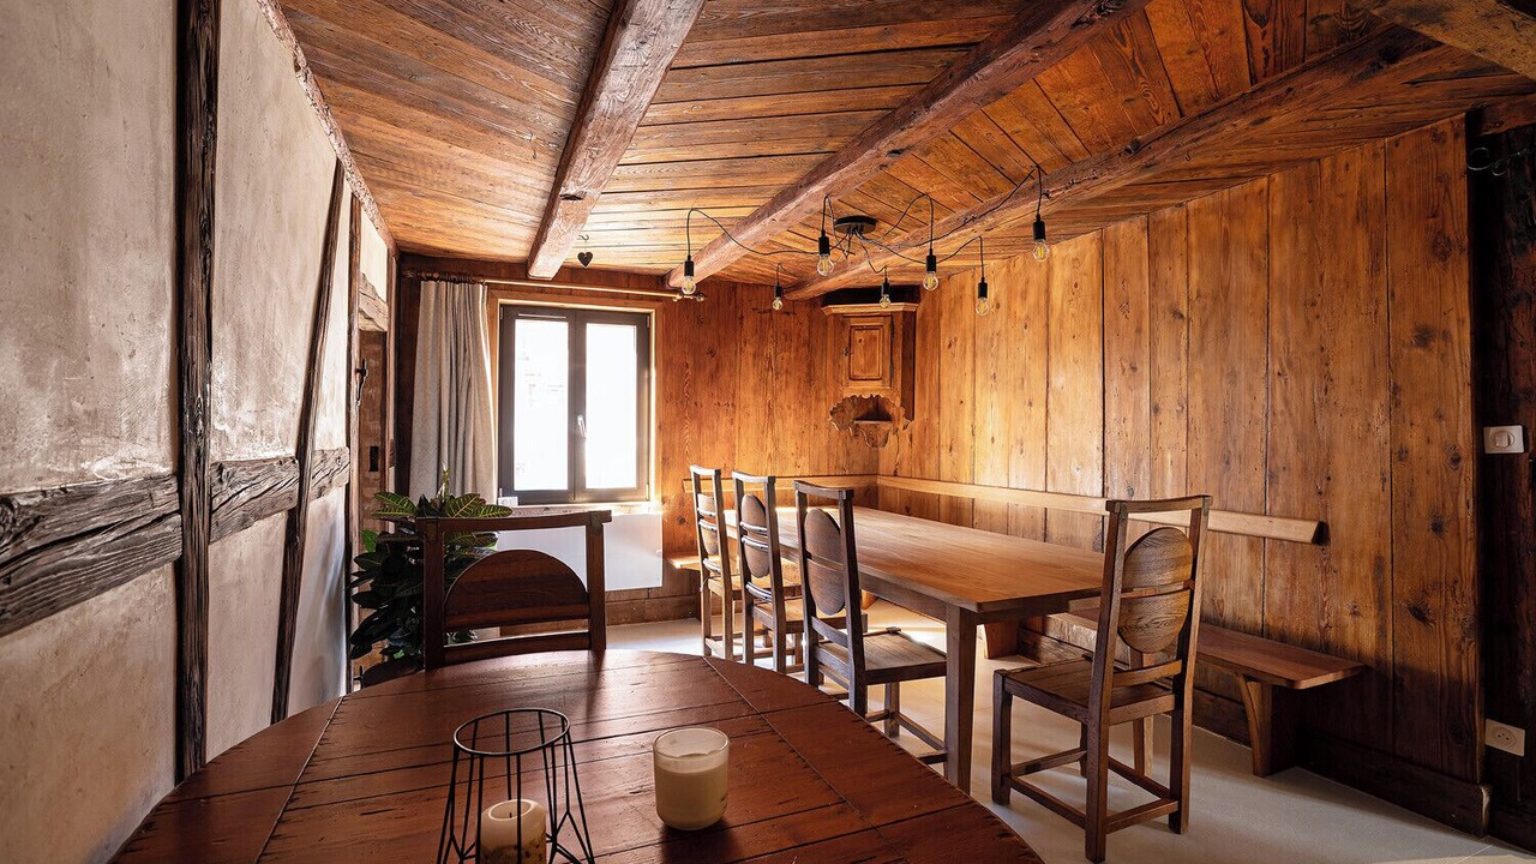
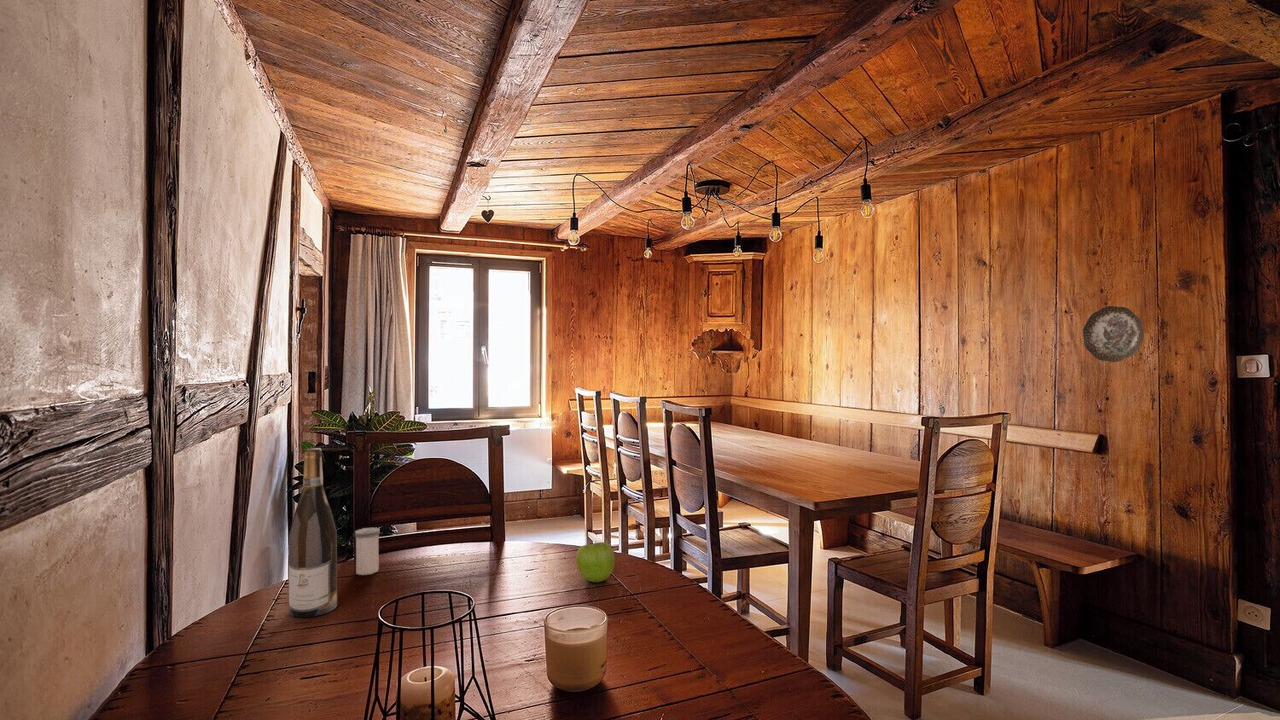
+ fruit [575,541,616,583]
+ decorative plate [1082,305,1144,363]
+ wine bottle [288,447,338,619]
+ salt shaker [354,527,380,576]
